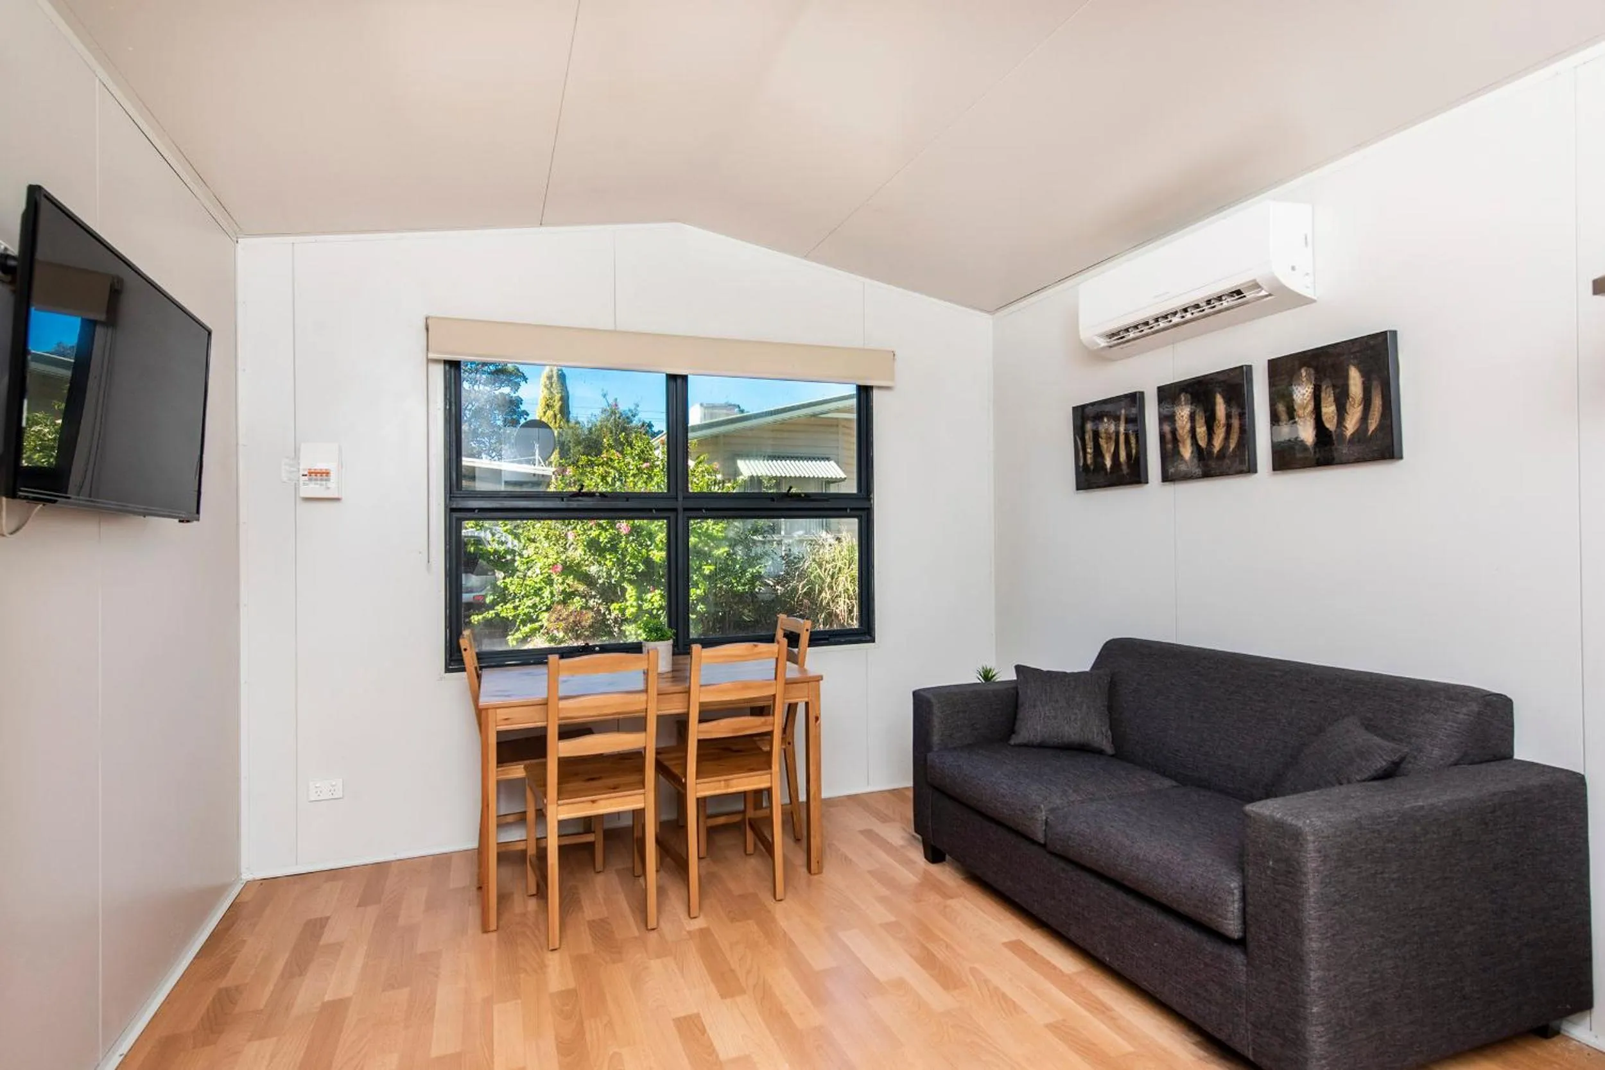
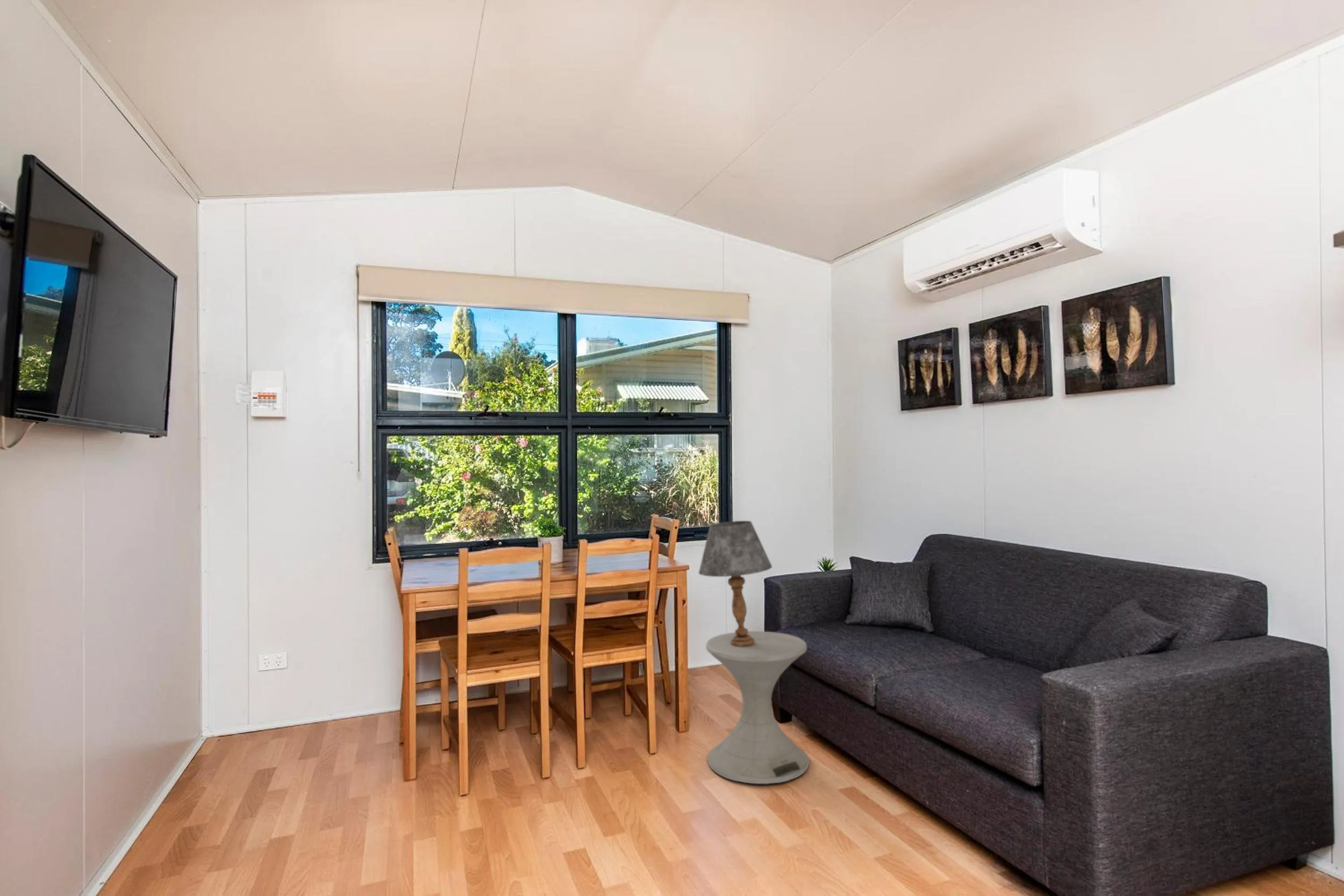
+ side table [705,630,810,784]
+ table lamp [698,520,773,646]
